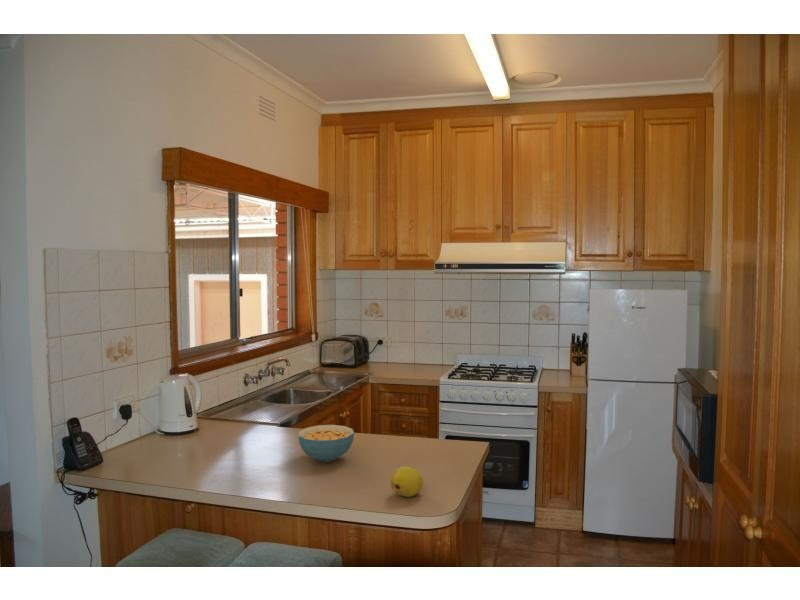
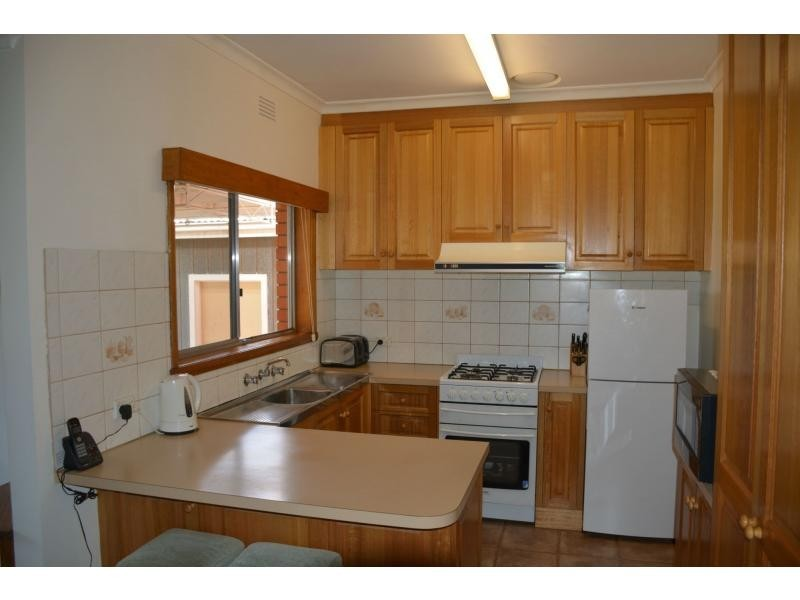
- cereal bowl [297,424,355,463]
- fruit [389,466,424,498]
